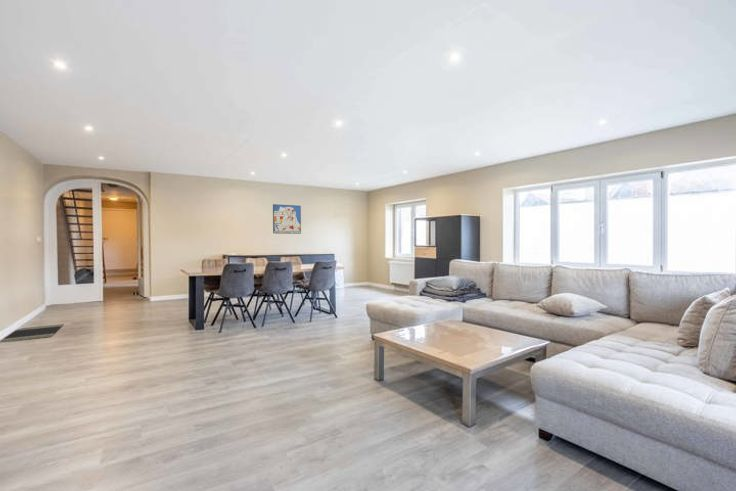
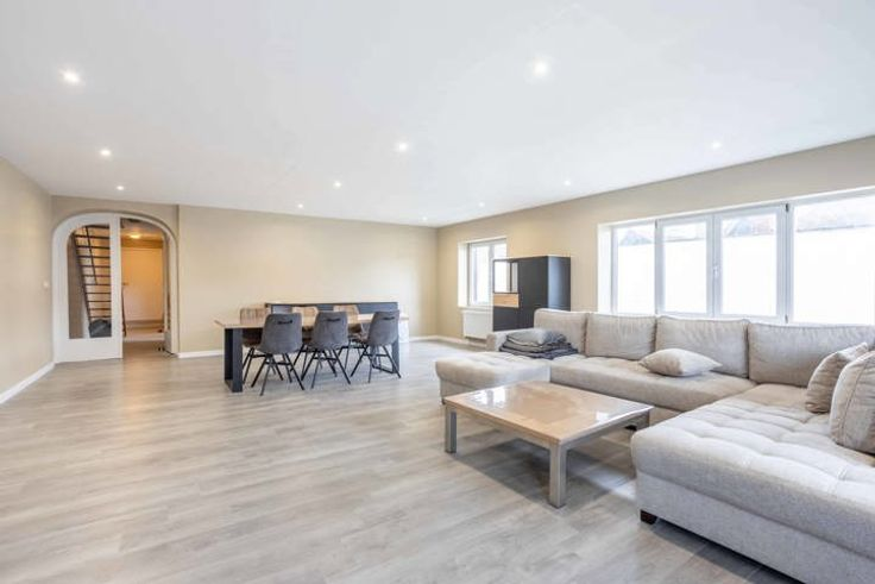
- doormat [0,323,65,343]
- wall art [272,203,302,235]
